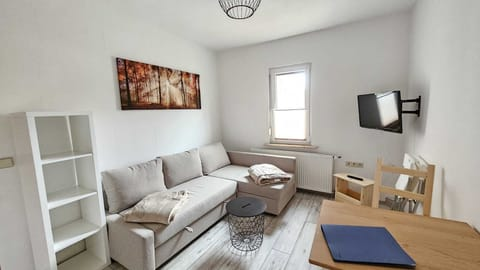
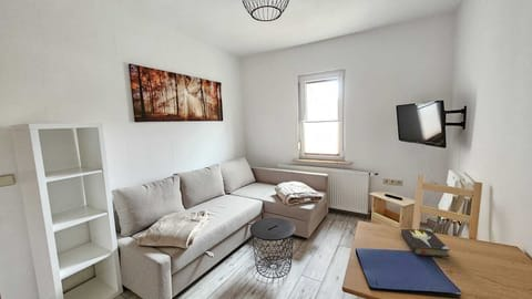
+ hardback book [400,228,451,259]
